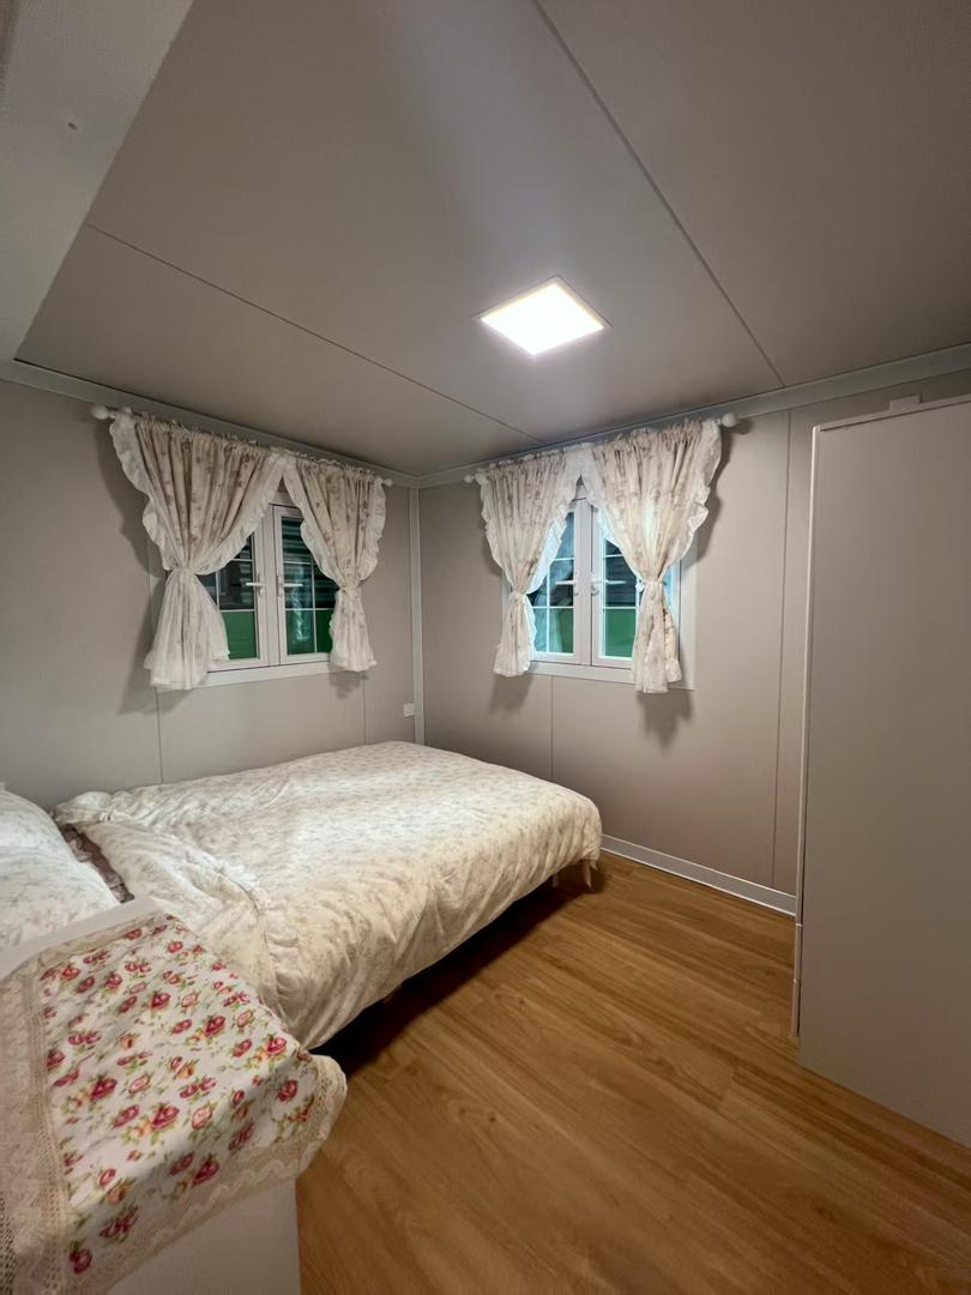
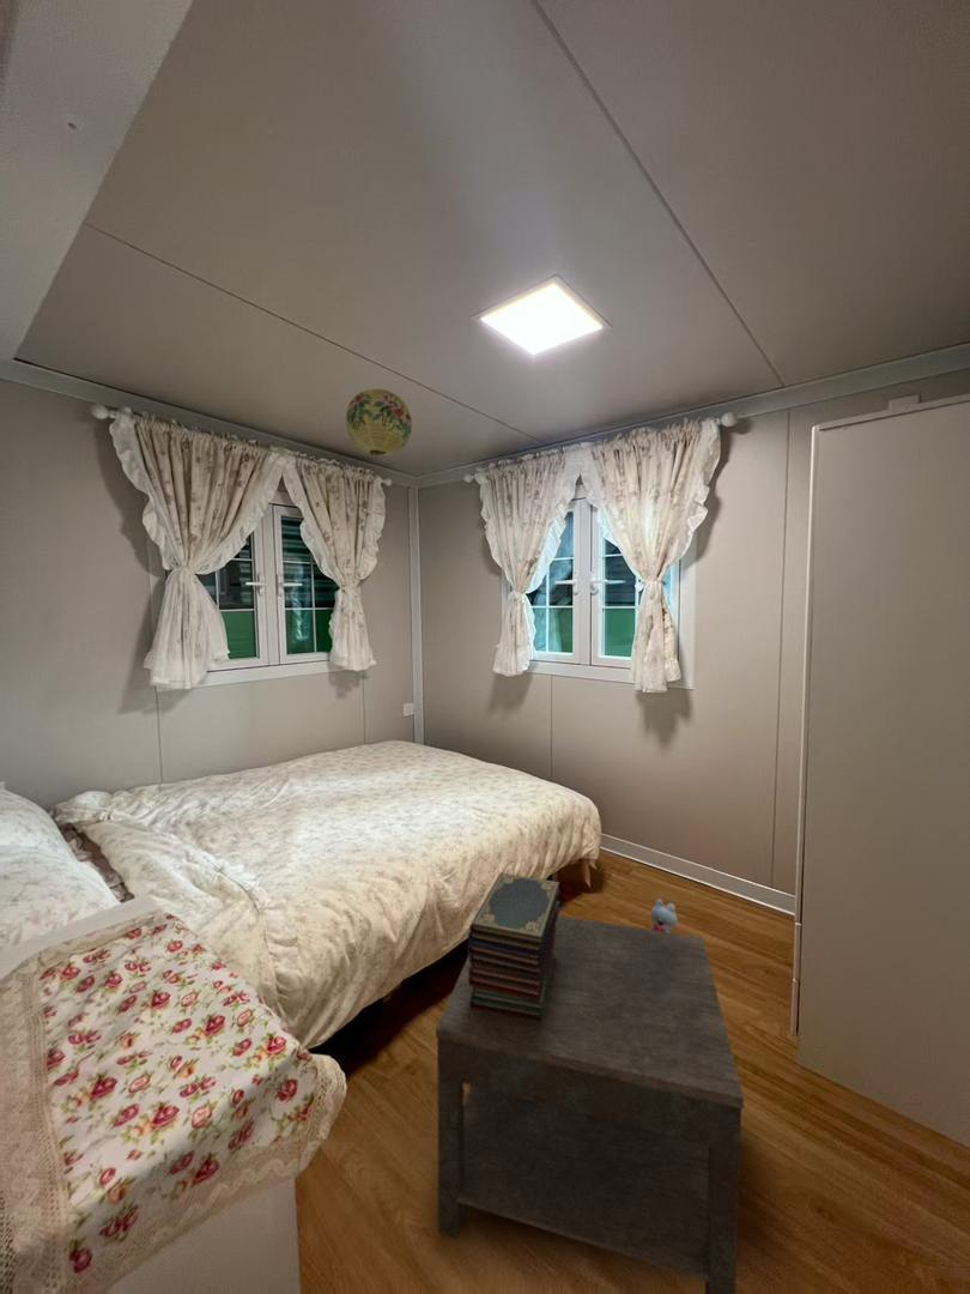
+ book stack [466,871,562,1022]
+ plush toy [649,899,679,933]
+ paper lantern [345,388,413,456]
+ side table [435,914,745,1294]
